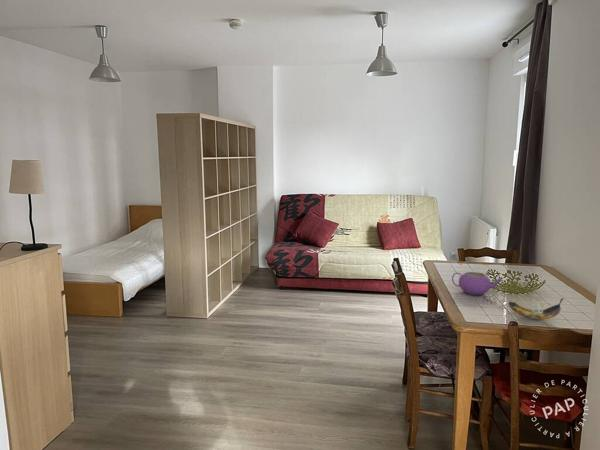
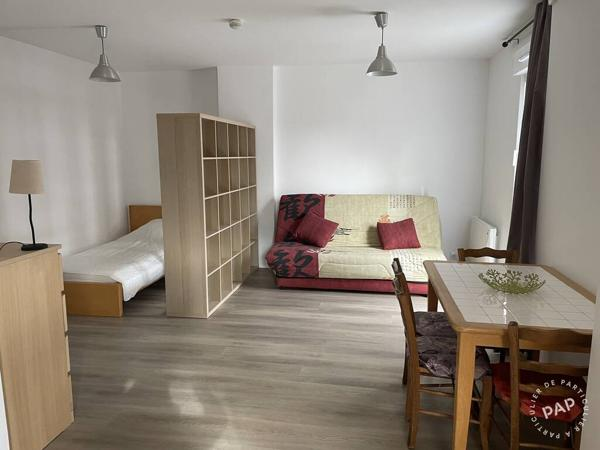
- teapot [451,271,503,296]
- banana [508,297,564,320]
